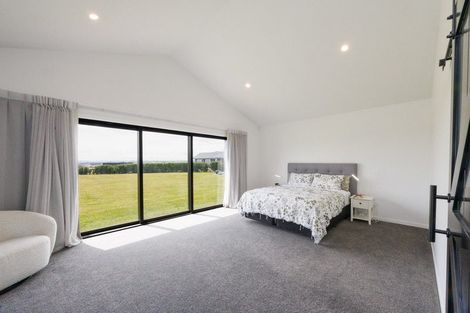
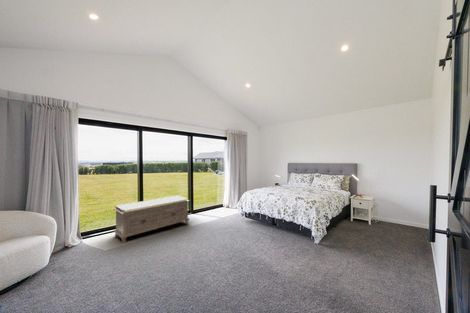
+ bench [113,195,191,244]
